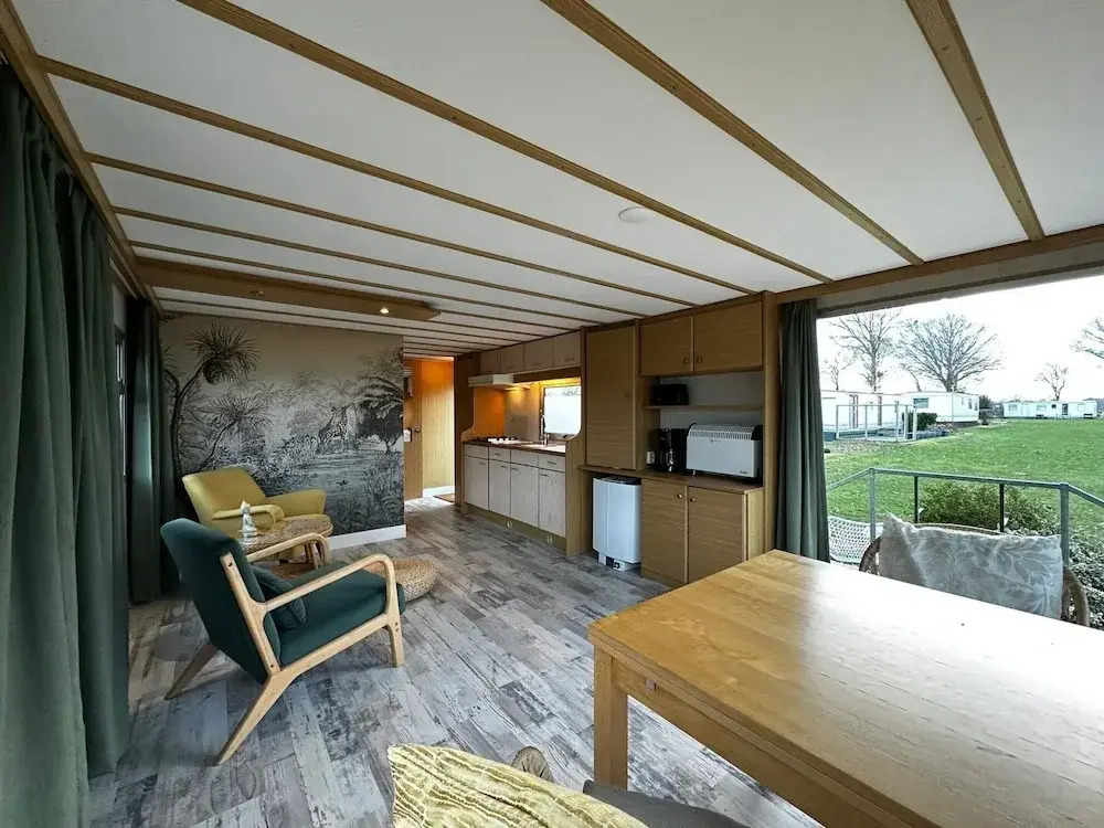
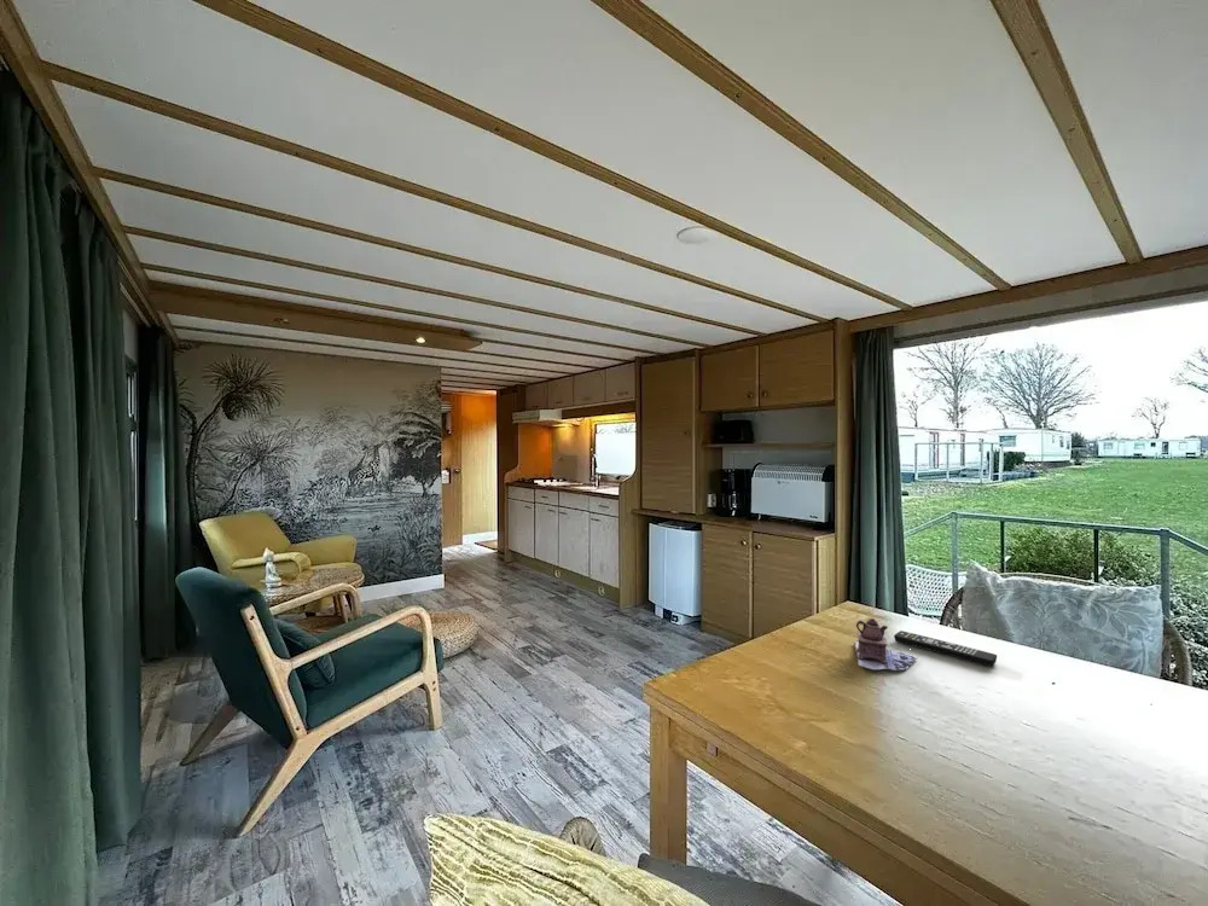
+ teapot [853,617,918,672]
+ remote control [893,629,998,668]
